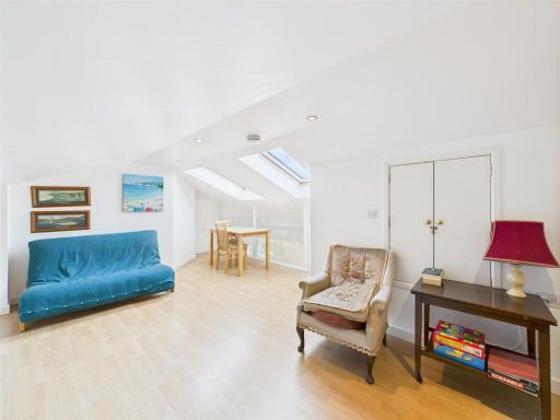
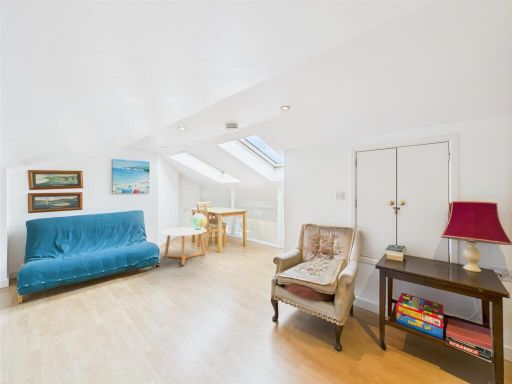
+ coffee table [161,226,207,266]
+ decorative globe [189,212,208,230]
